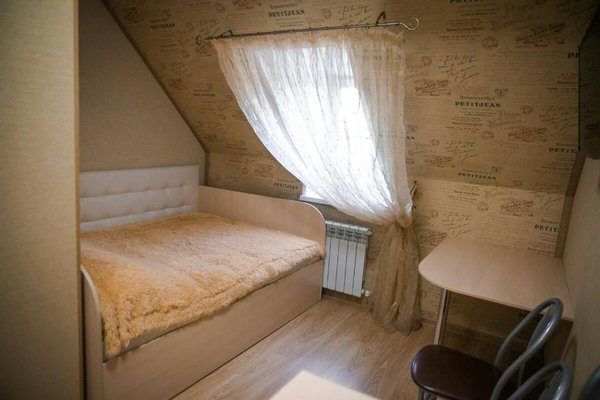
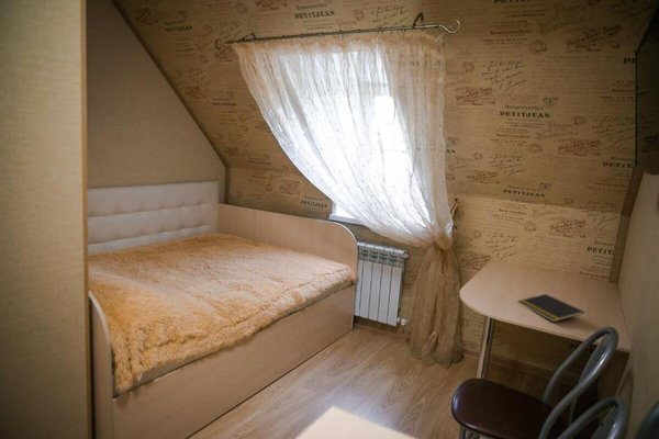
+ notepad [517,293,585,323]
